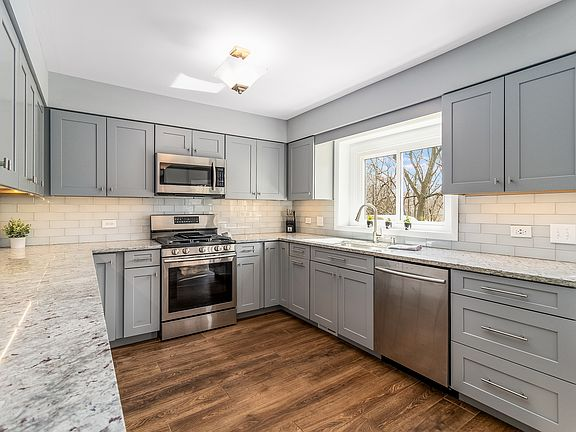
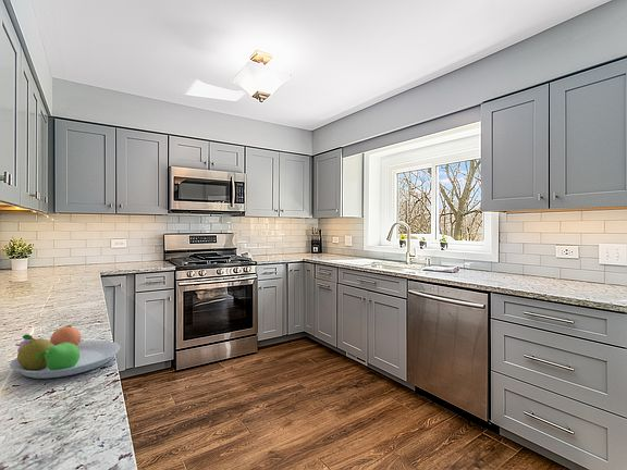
+ fruit bowl [9,324,122,380]
